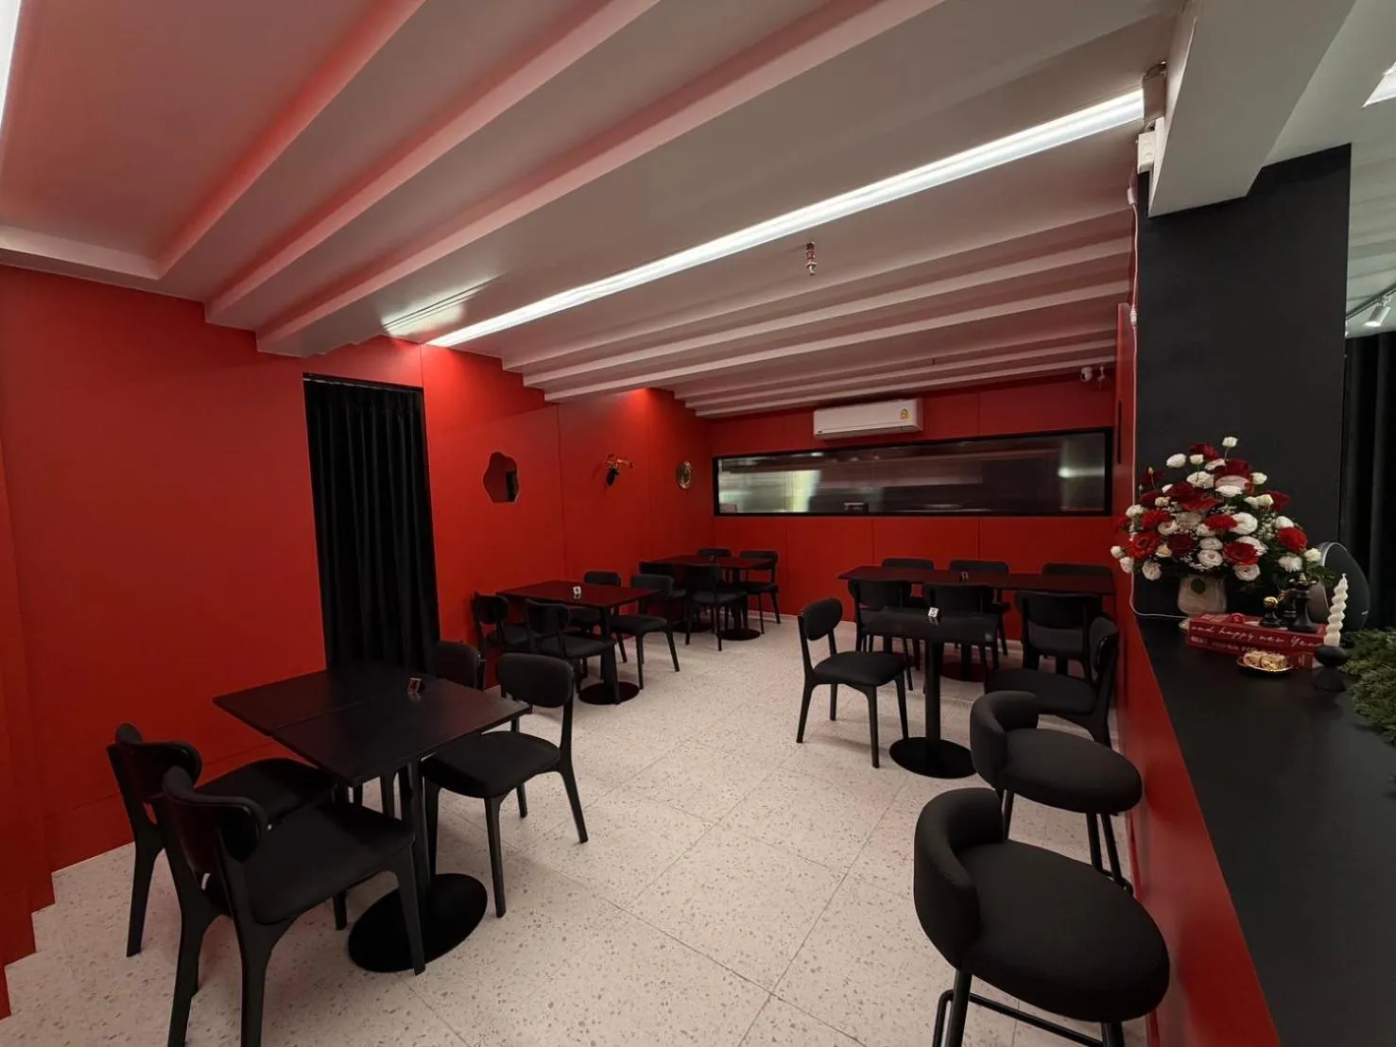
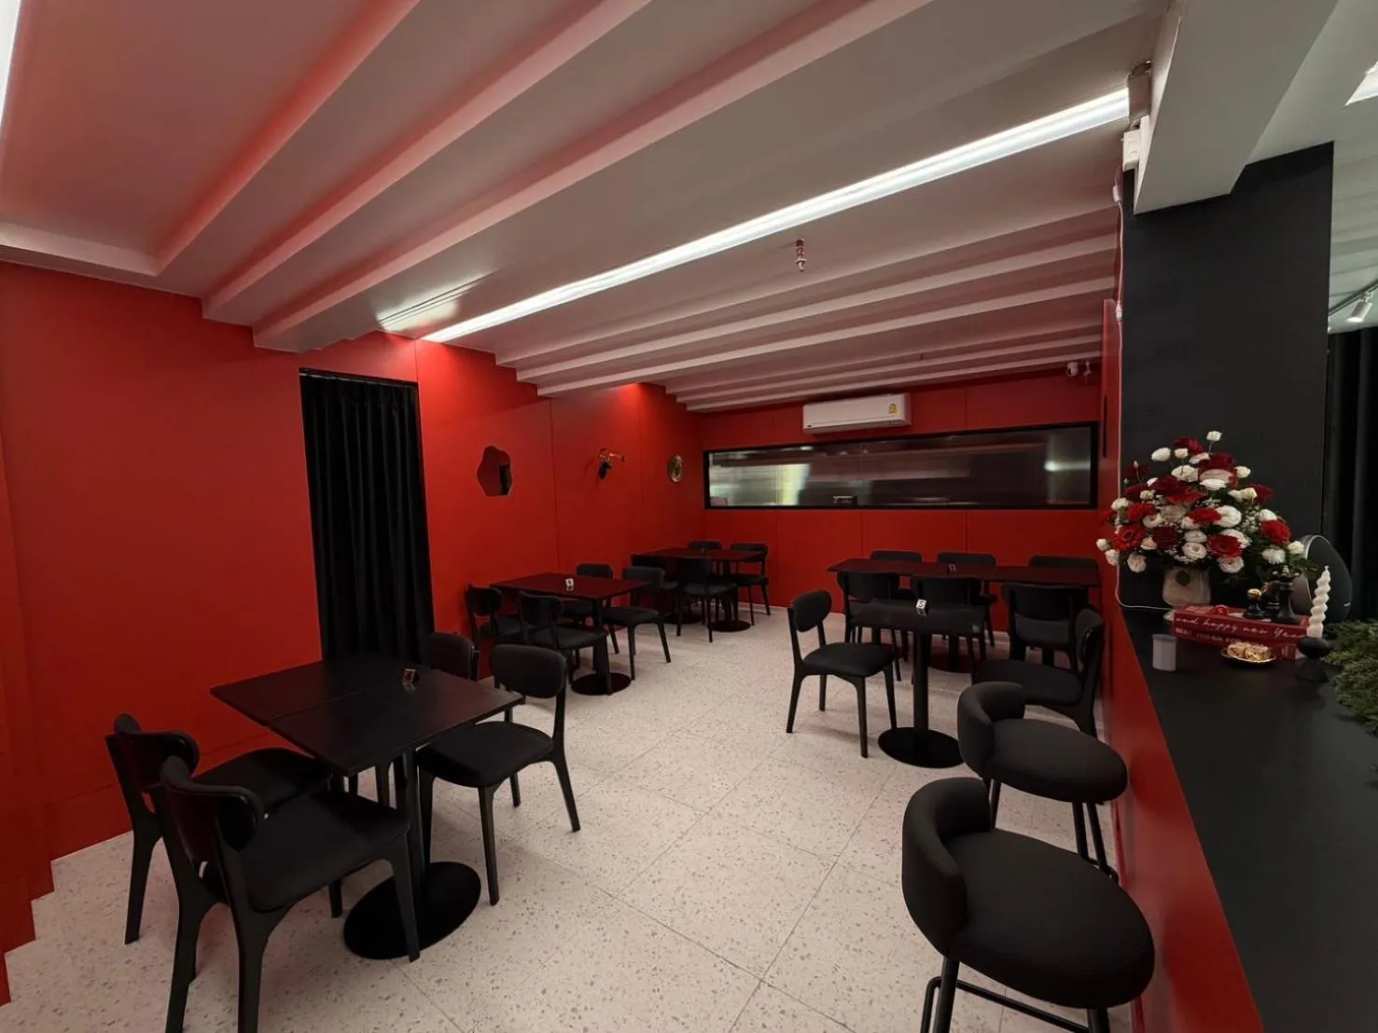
+ salt shaker [1151,633,1178,672]
